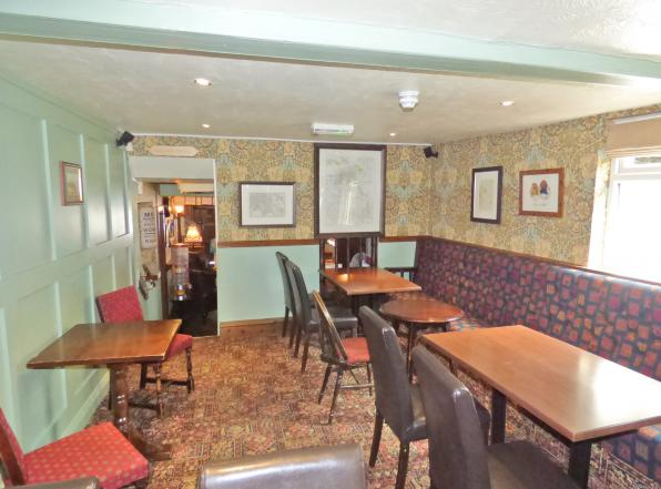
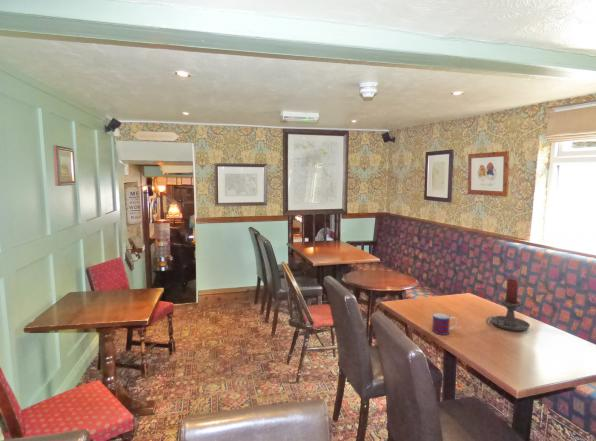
+ candle holder [485,277,531,332]
+ mug [431,312,458,336]
